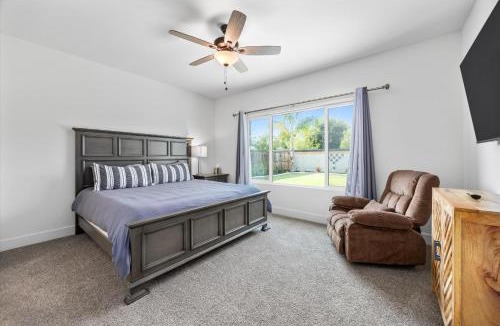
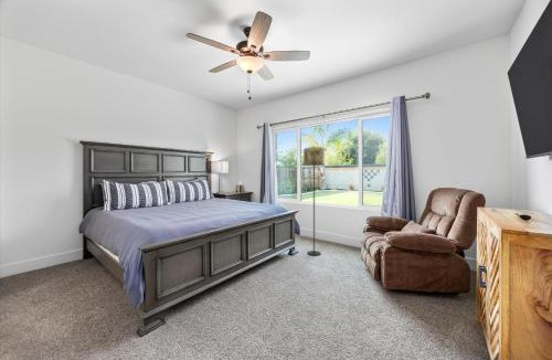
+ floor lamp [302,147,326,256]
